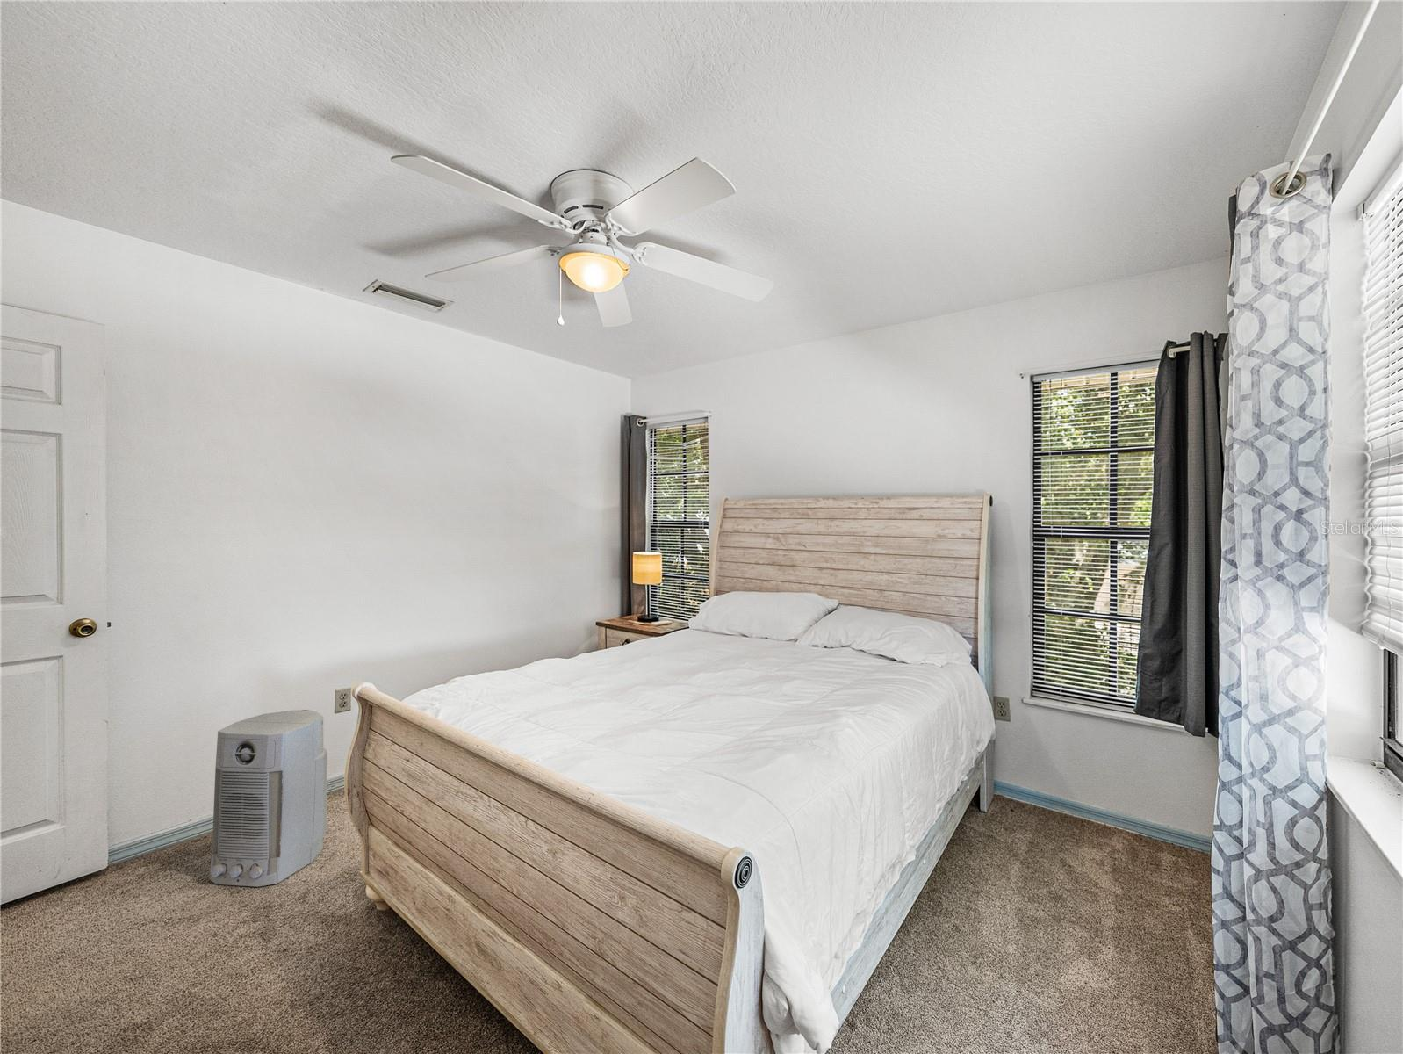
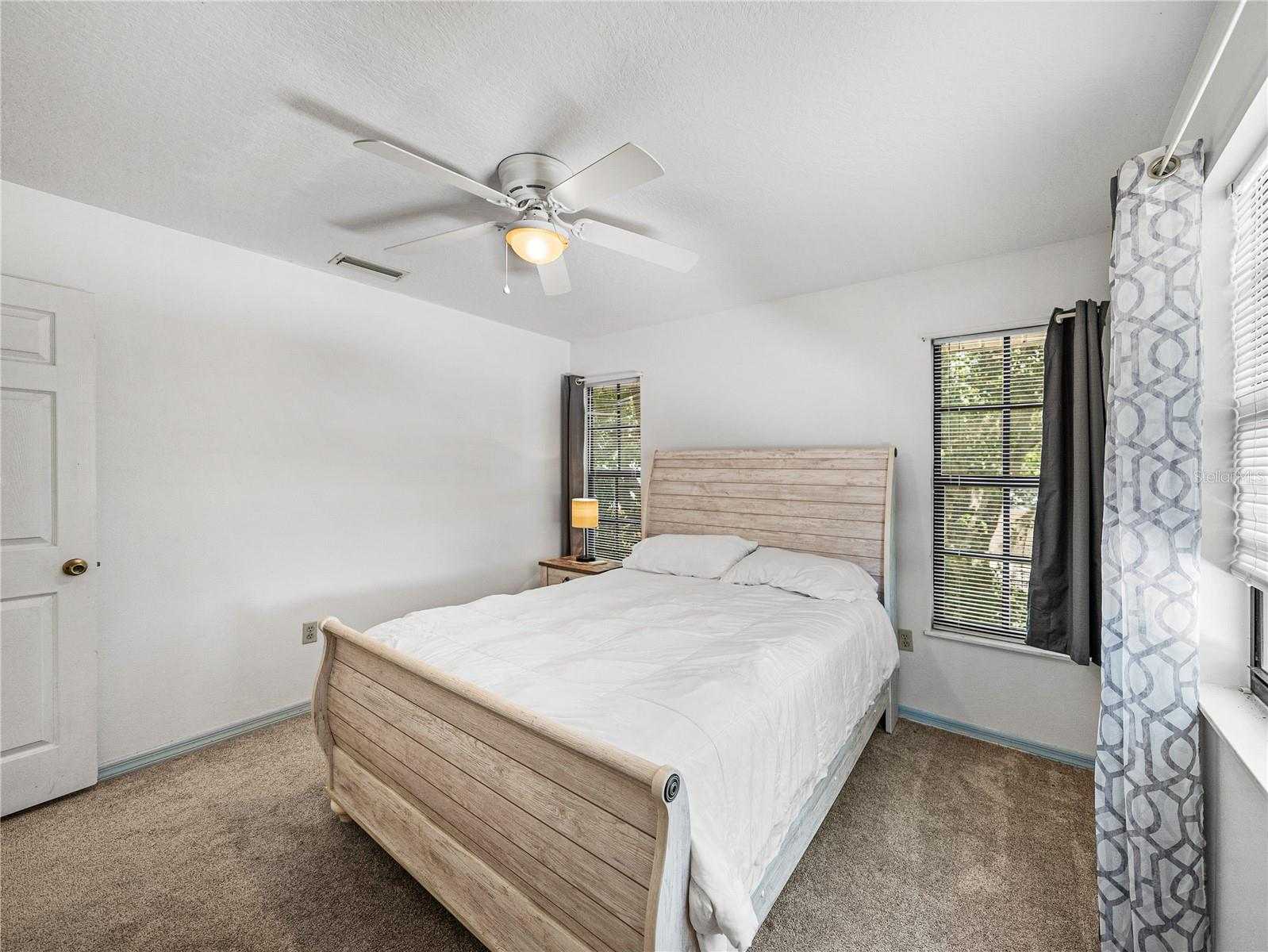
- air purifier [208,709,328,888]
